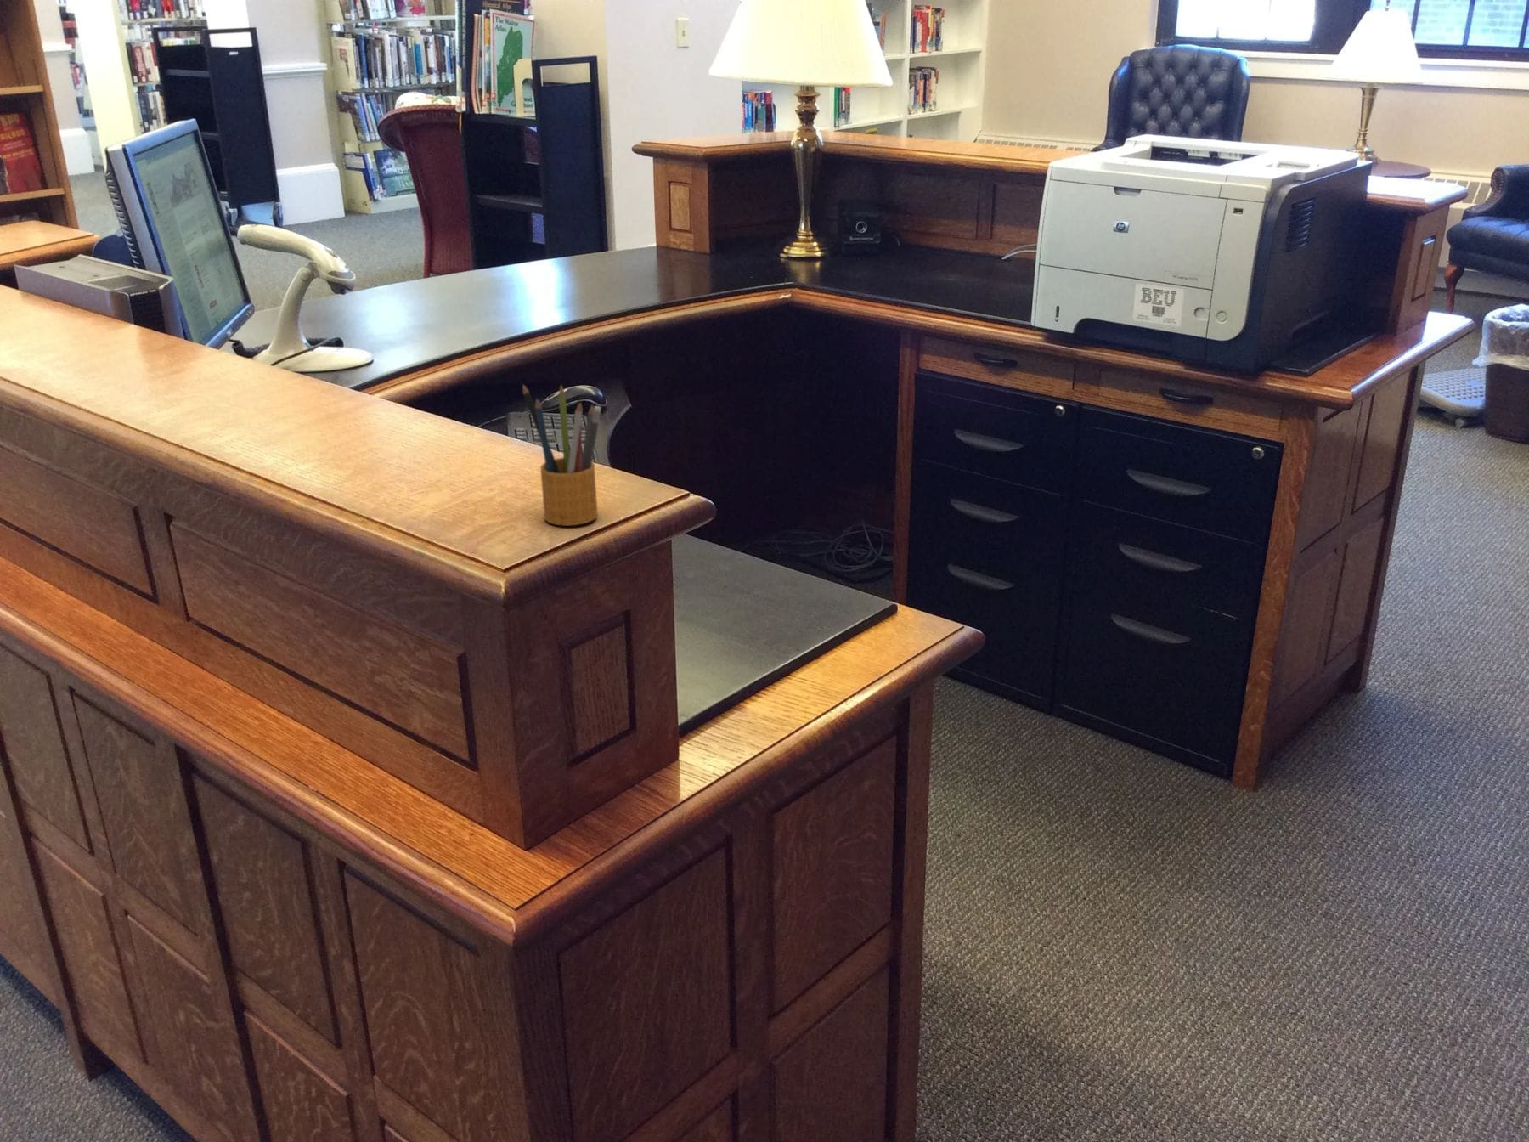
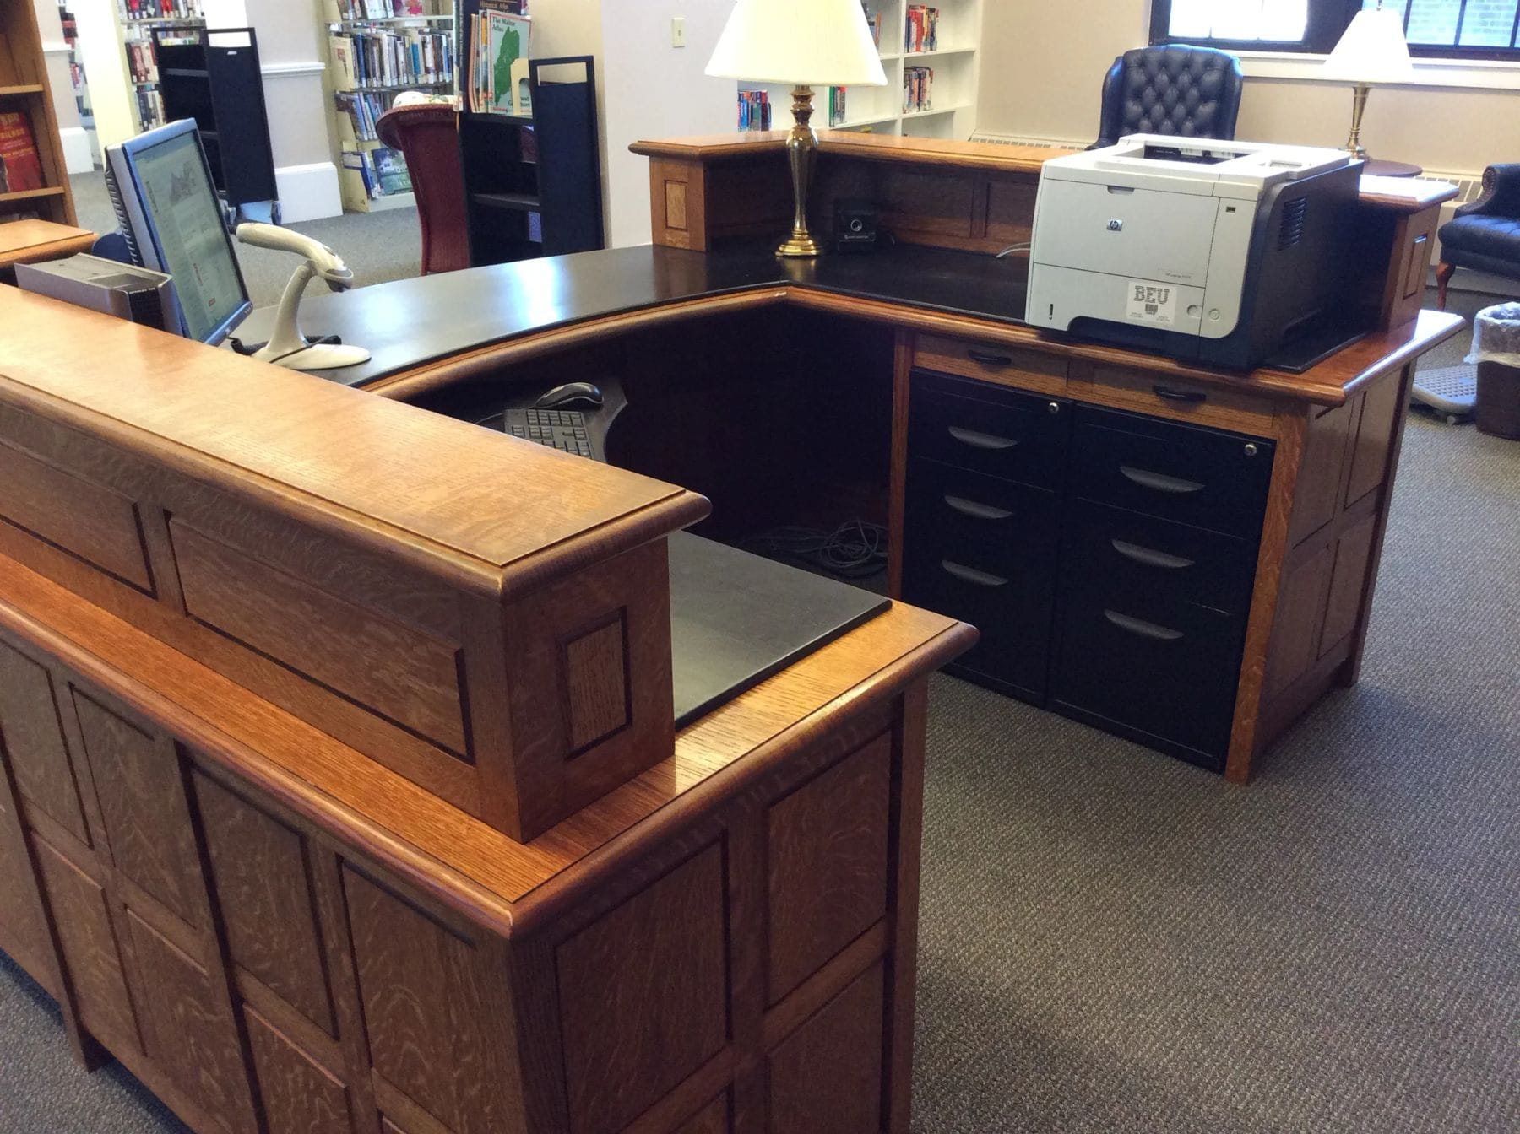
- pencil box [522,383,602,527]
